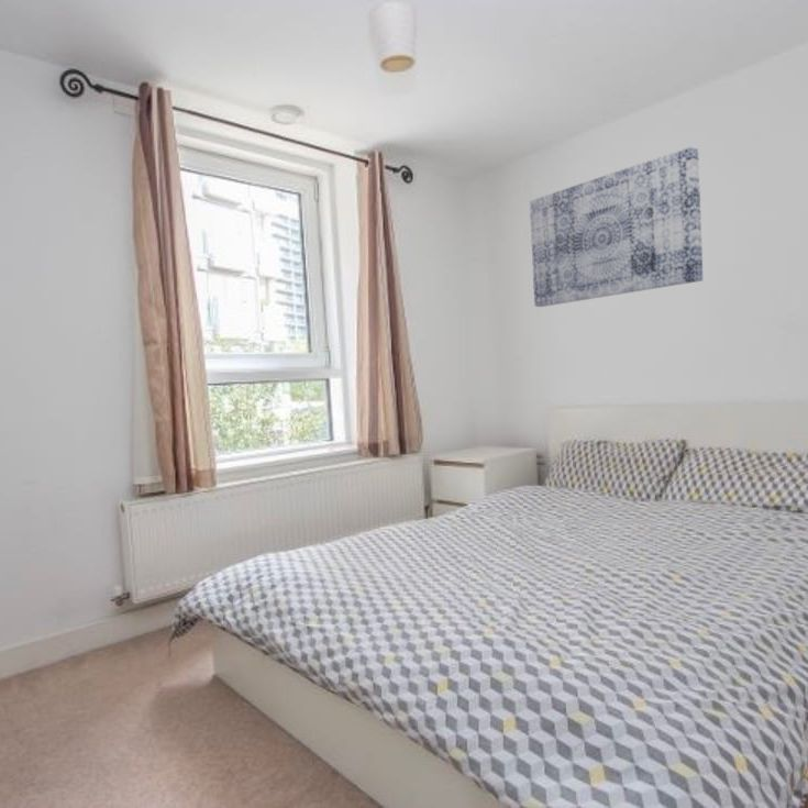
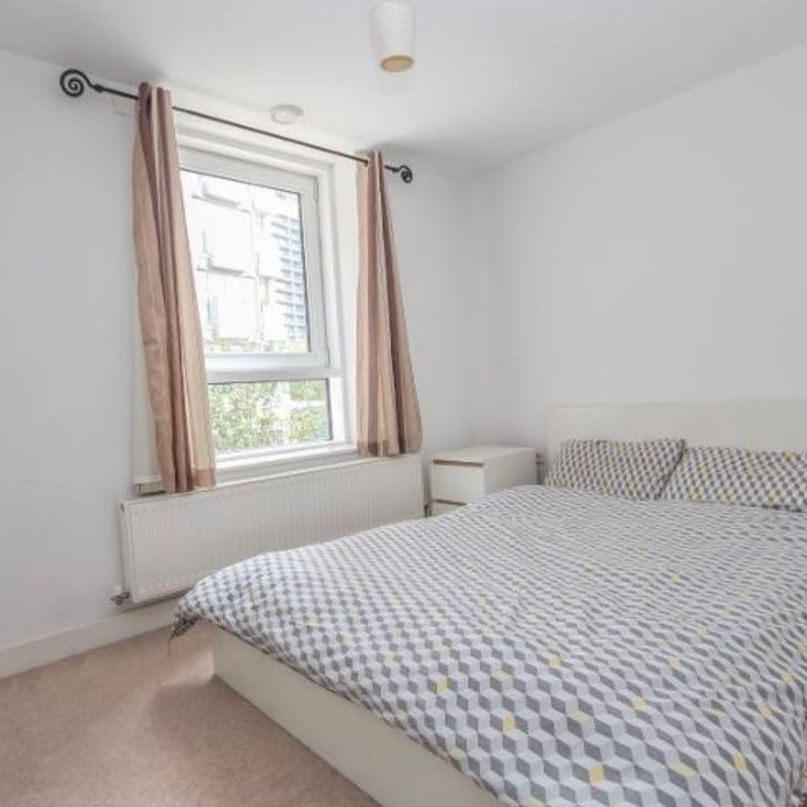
- wall art [529,145,704,308]
